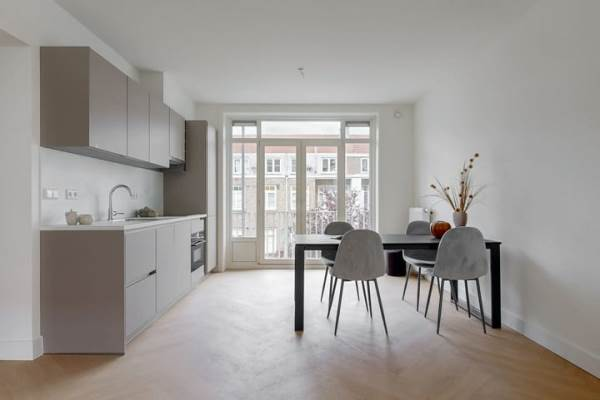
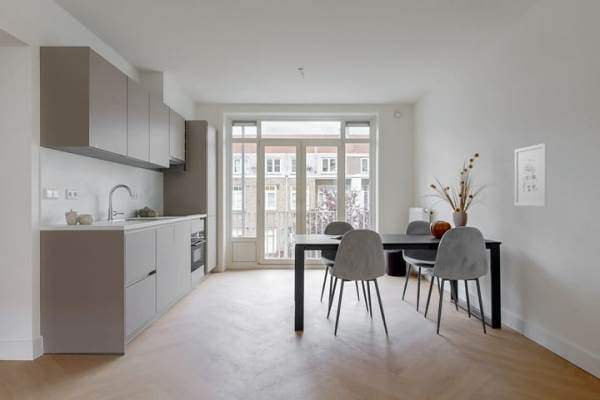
+ wall art [514,142,548,207]
